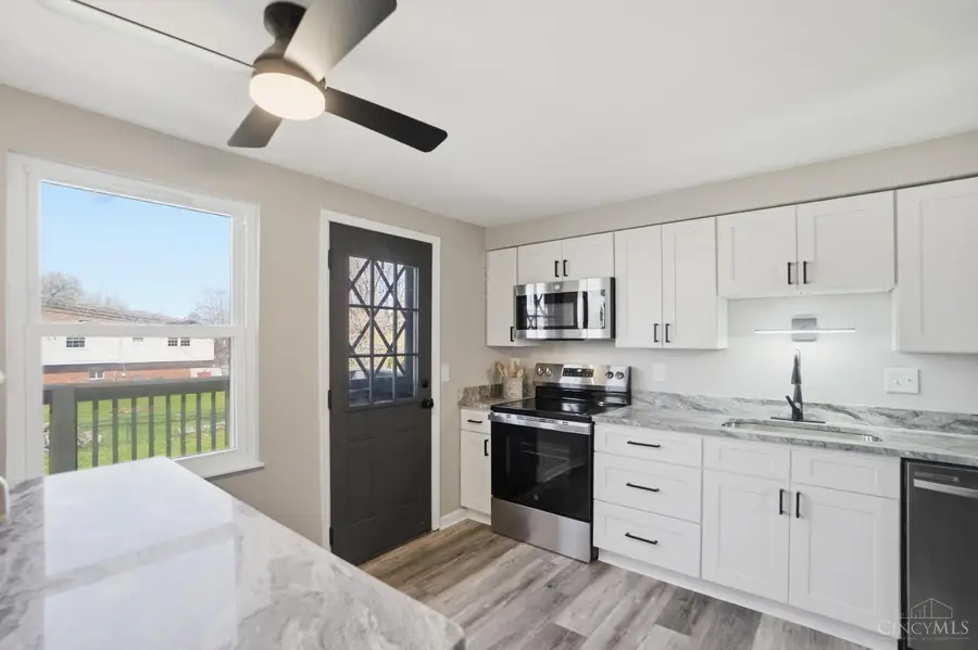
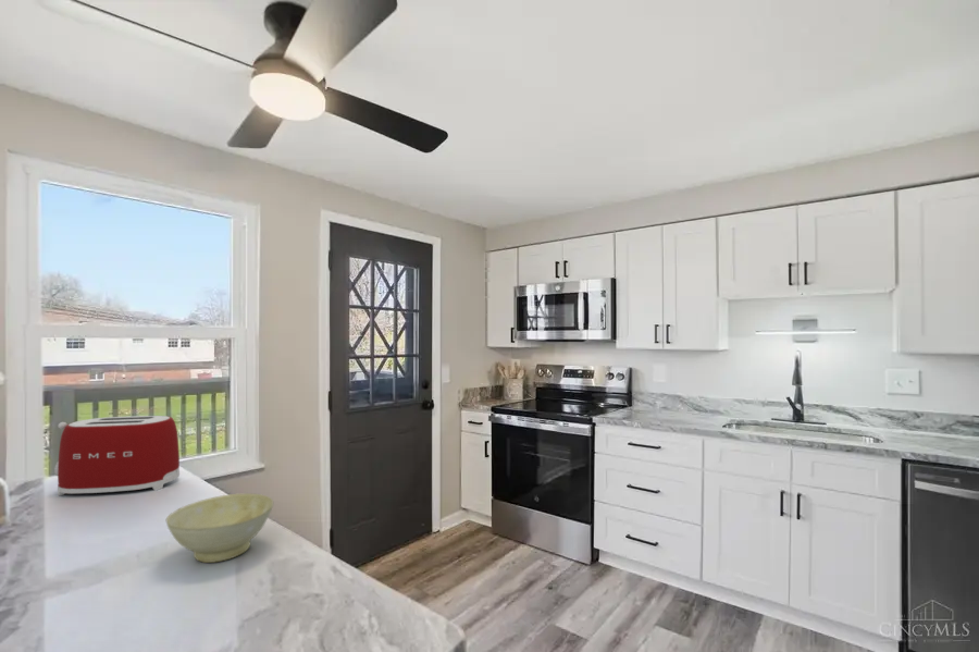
+ bowl [165,492,274,564]
+ toaster [53,415,181,496]
